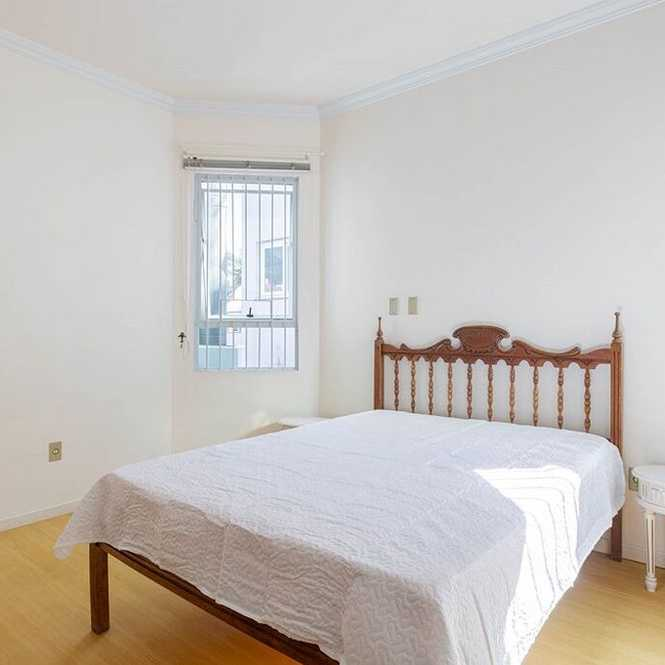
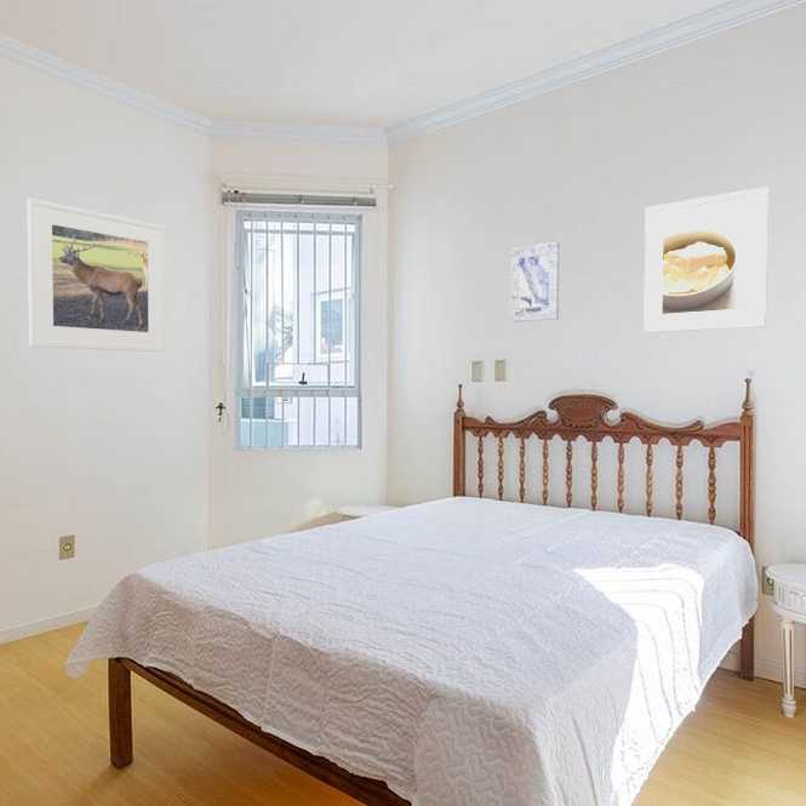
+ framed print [27,198,167,353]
+ wall art [510,241,561,324]
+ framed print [642,185,770,333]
